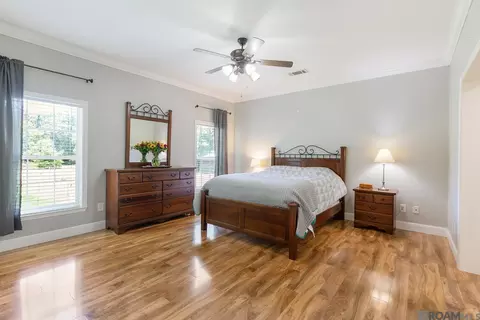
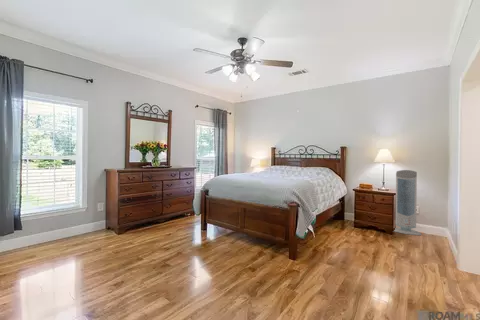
+ air purifier [393,169,422,236]
